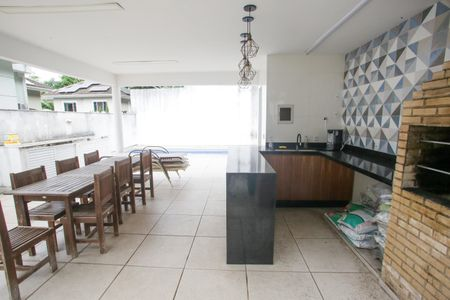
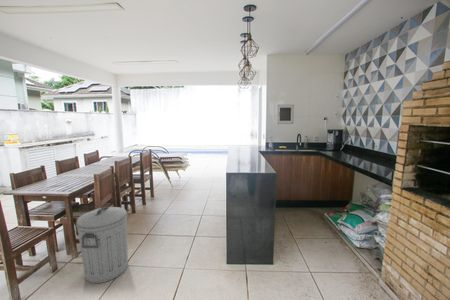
+ trash can [75,206,129,284]
